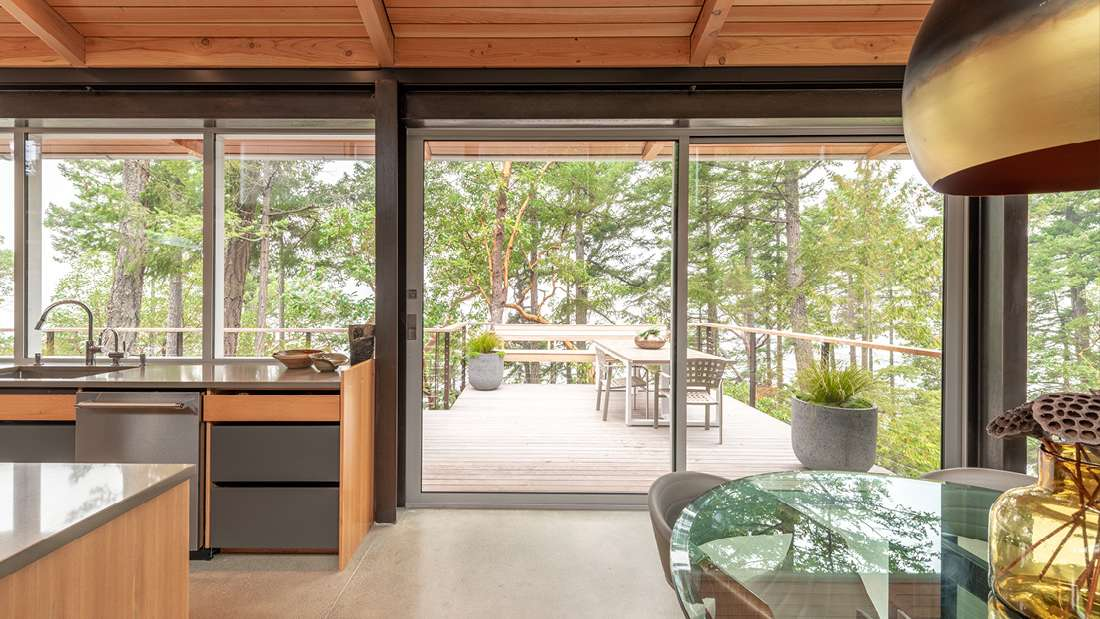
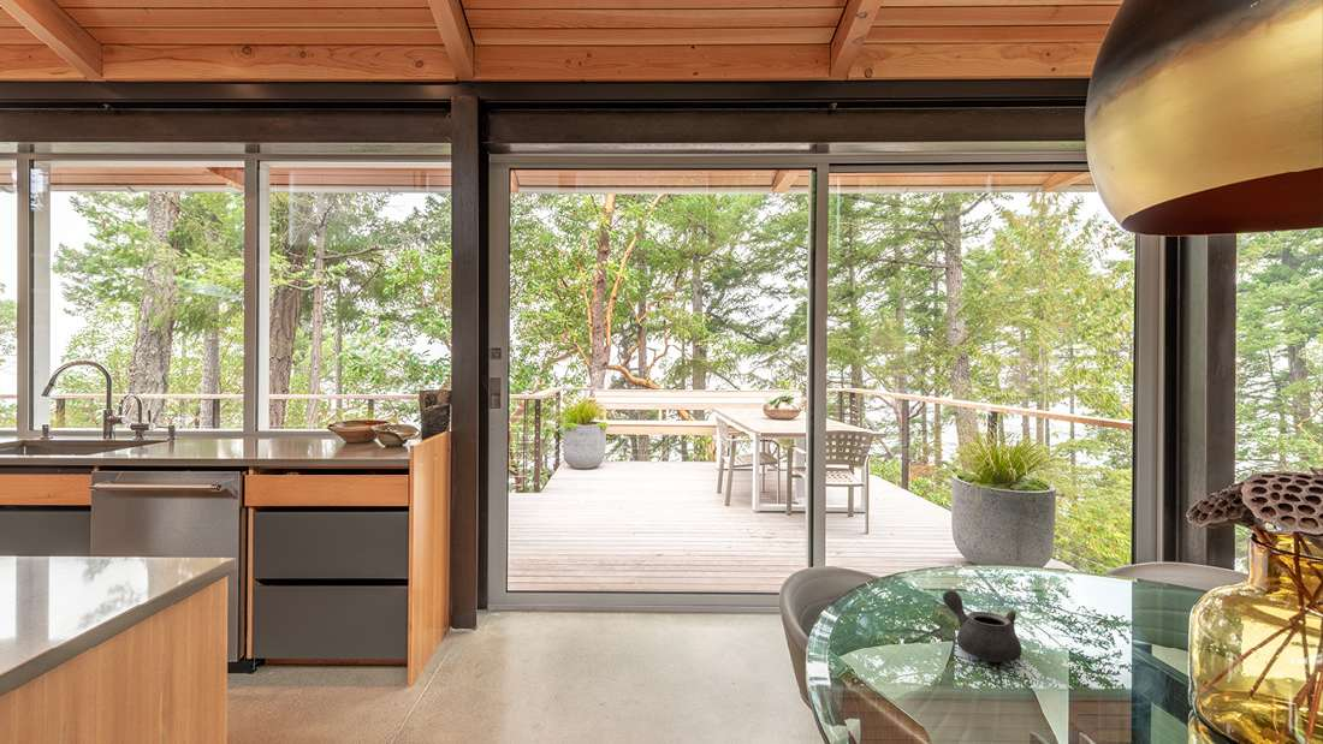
+ teapot [942,589,1022,662]
